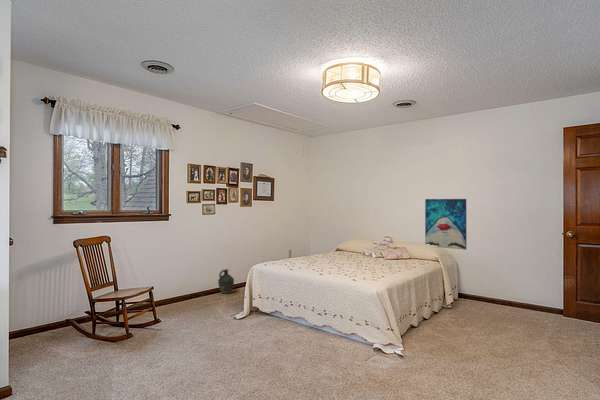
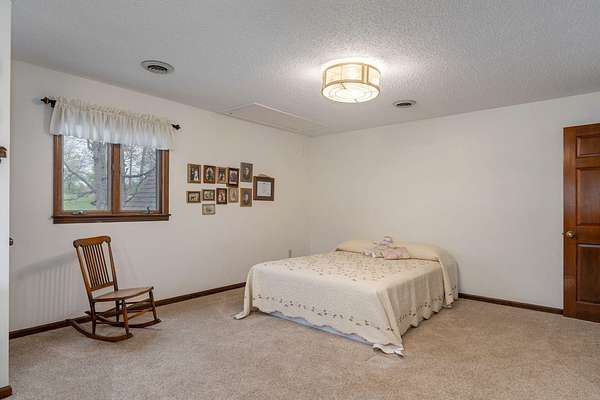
- ceramic jug [217,268,235,295]
- wall art [424,198,467,251]
